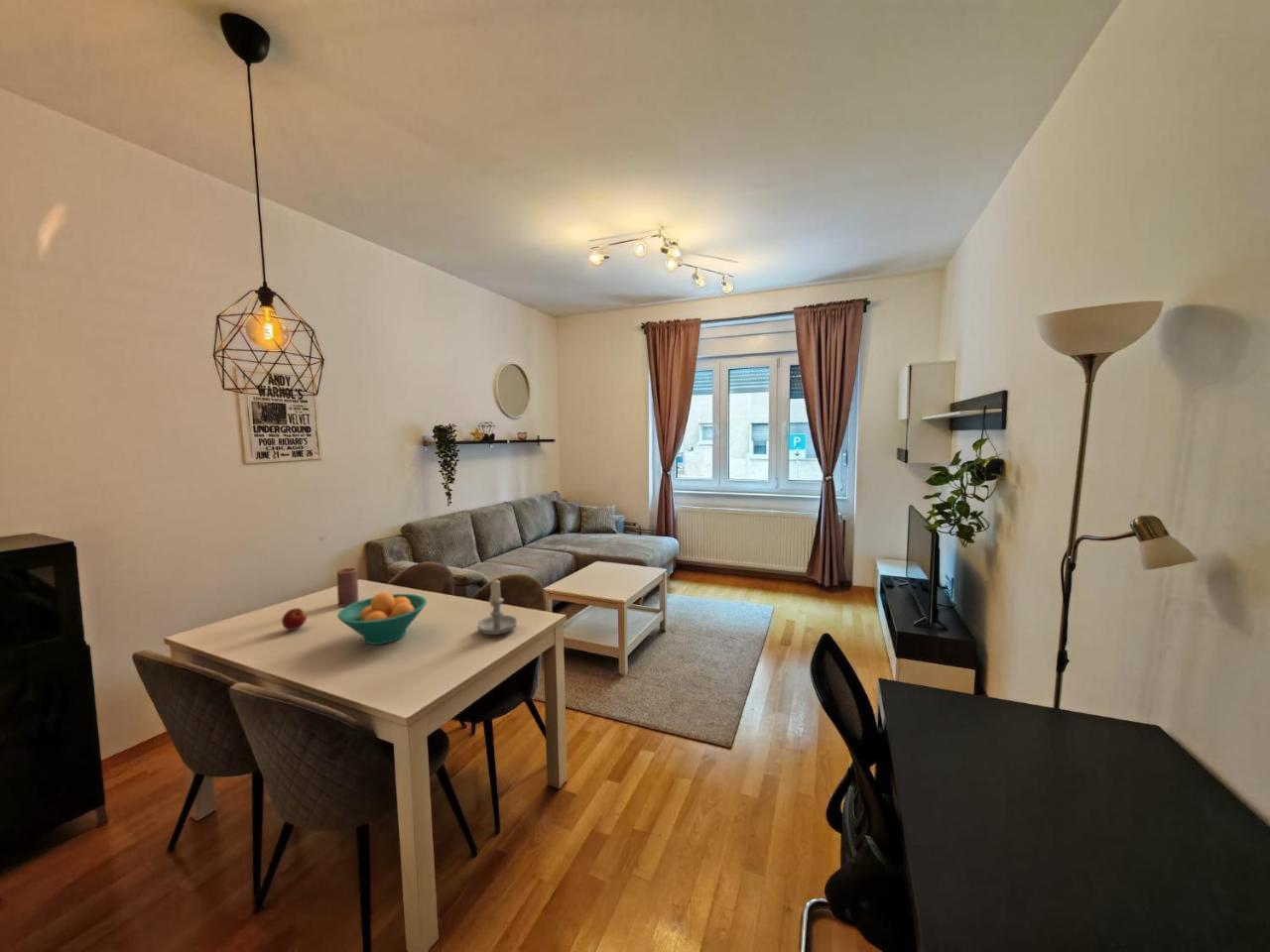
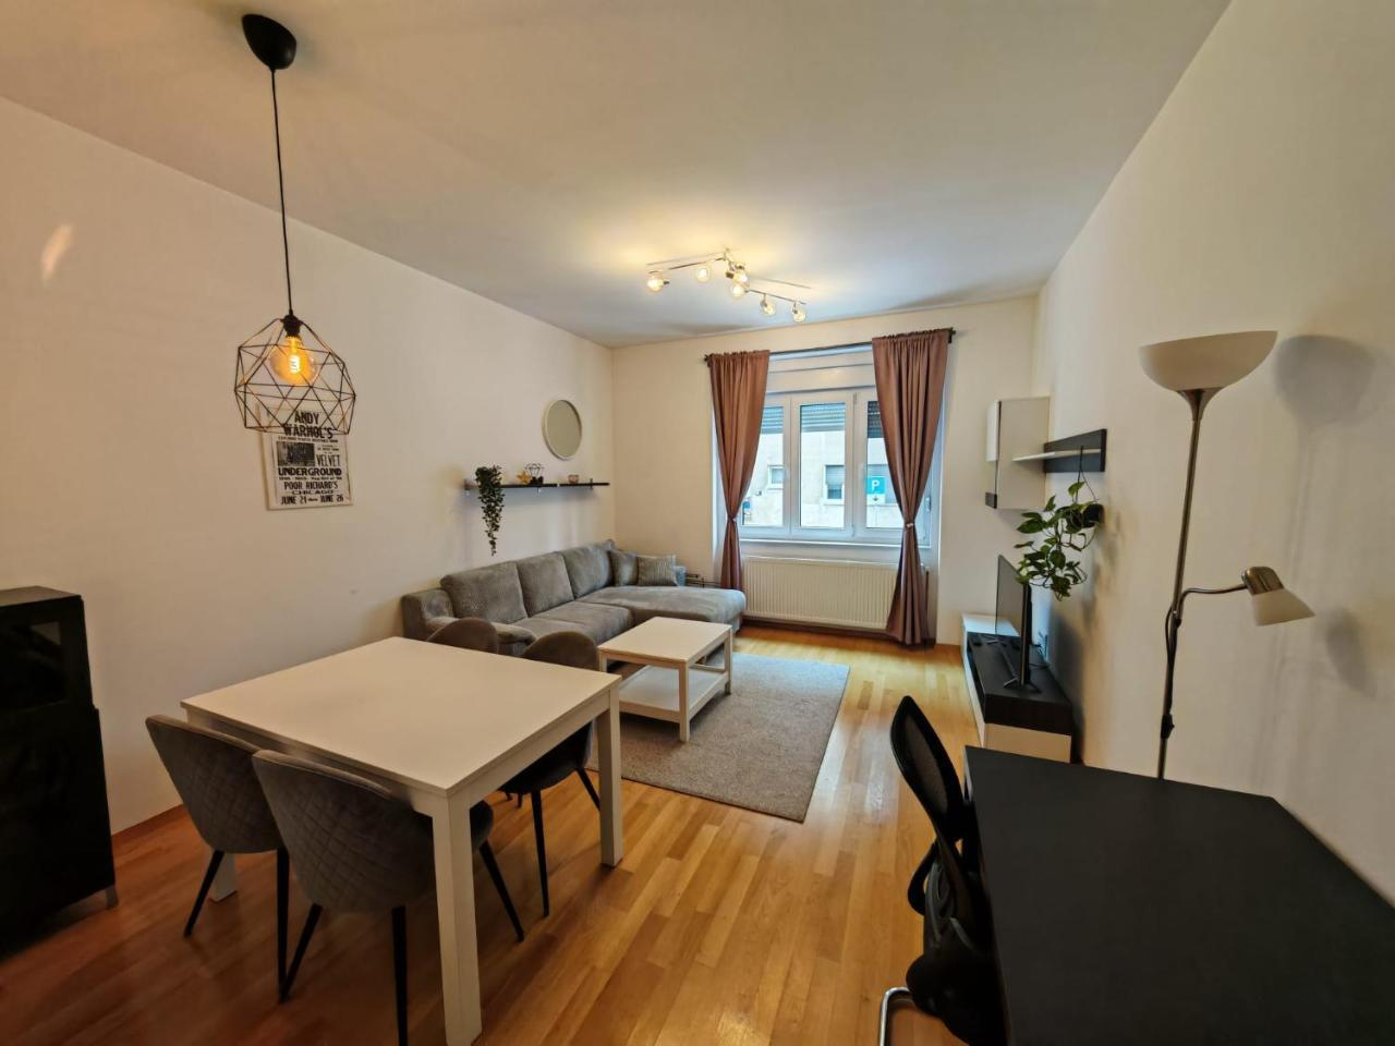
- candle [336,567,359,608]
- fruit bowl [336,591,428,646]
- apple [281,607,308,631]
- candle [476,577,518,636]
